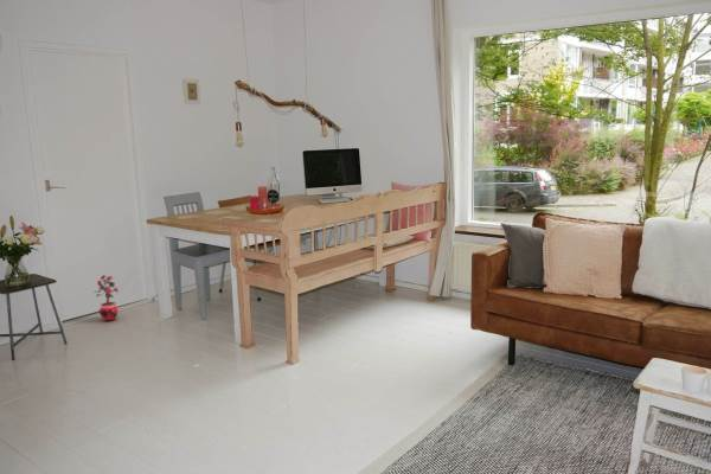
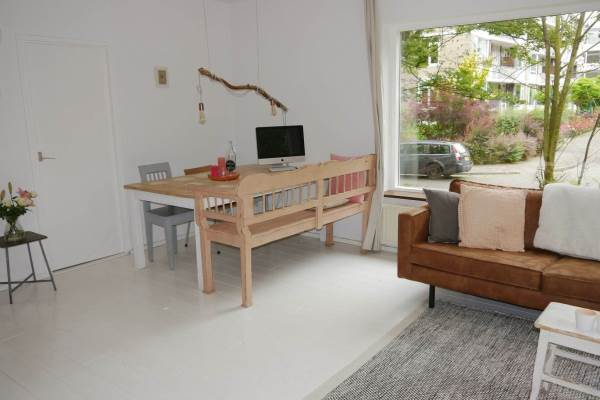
- potted plant [92,274,120,322]
